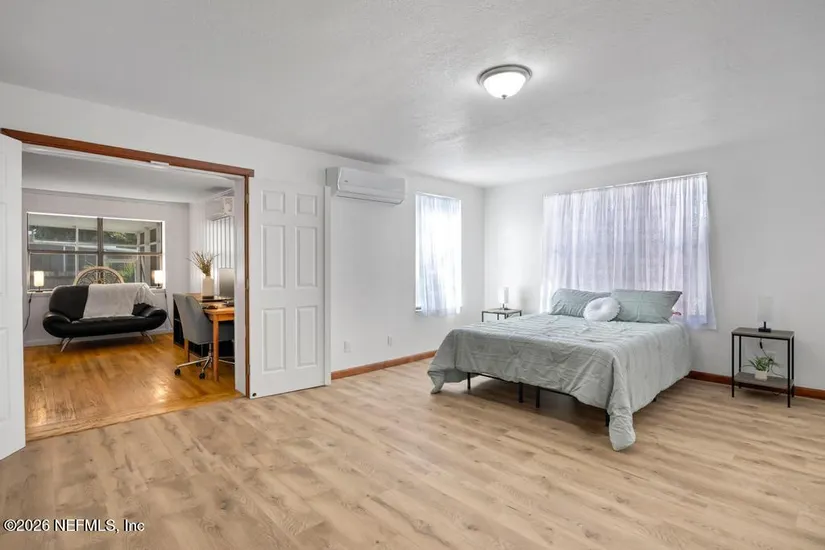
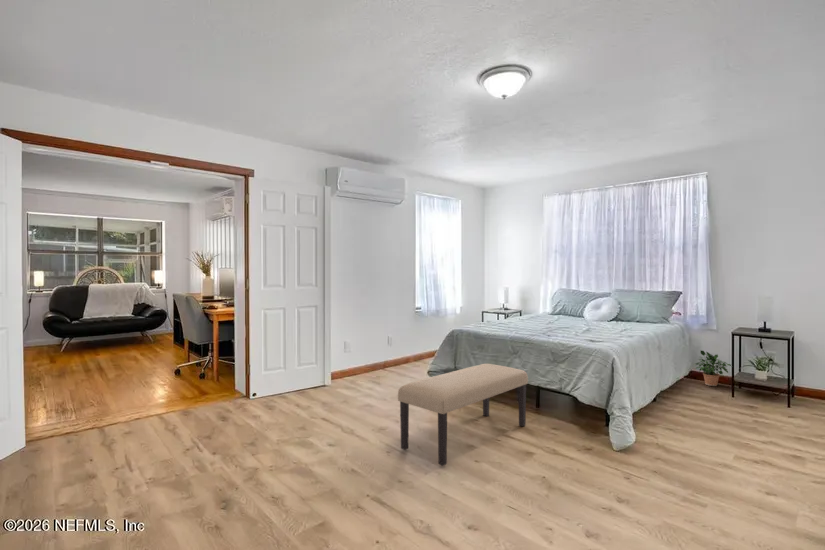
+ potted plant [692,350,732,387]
+ bench [397,363,529,467]
